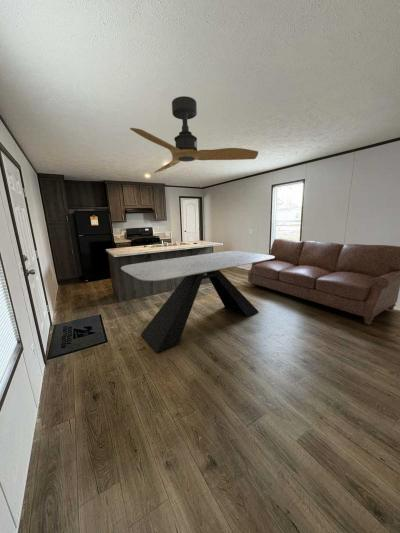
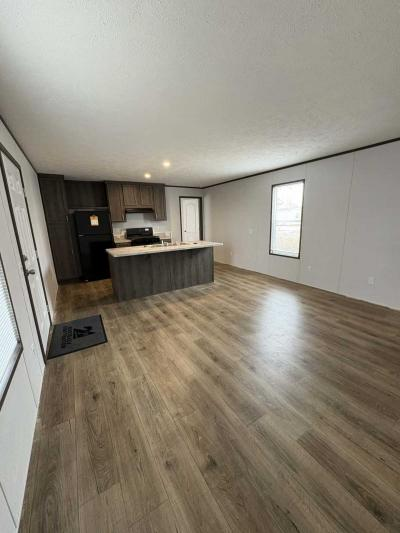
- dining table [120,250,275,354]
- sofa [247,238,400,326]
- ceiling fan [129,95,259,174]
